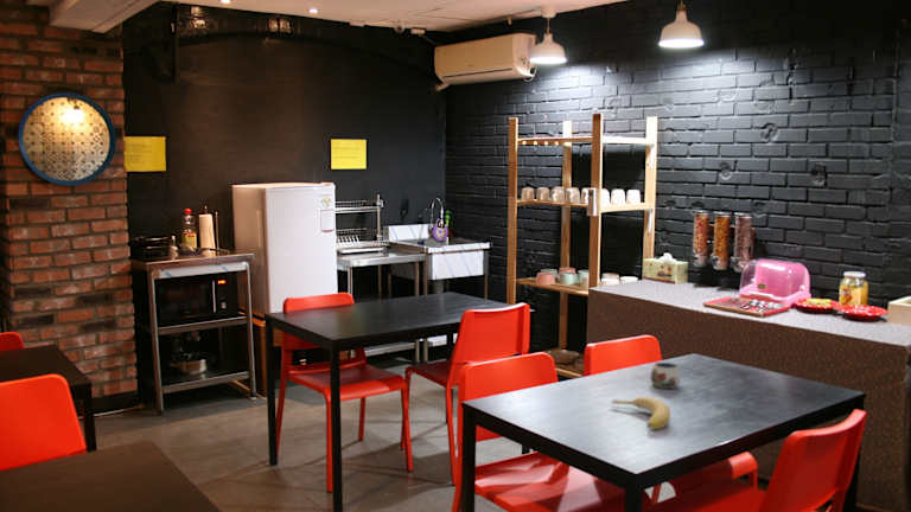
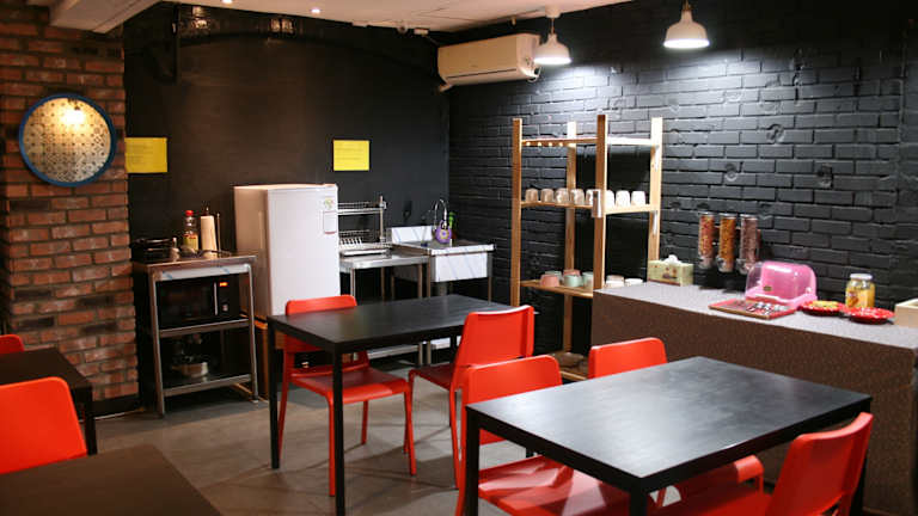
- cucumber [610,396,671,430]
- mug [649,361,682,390]
